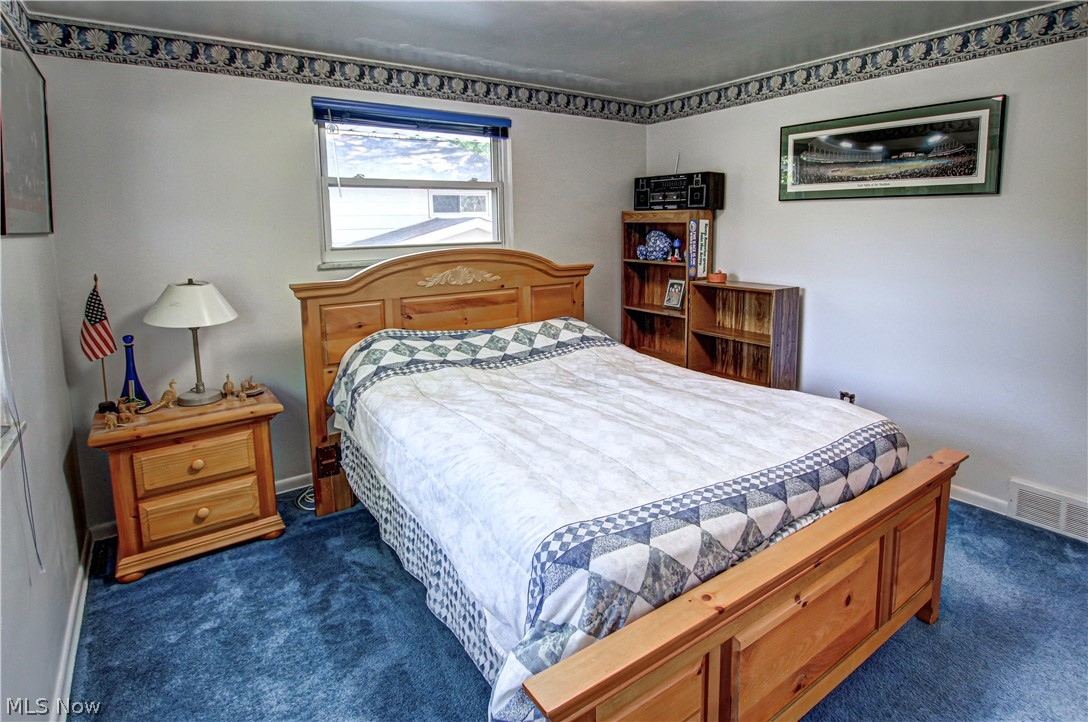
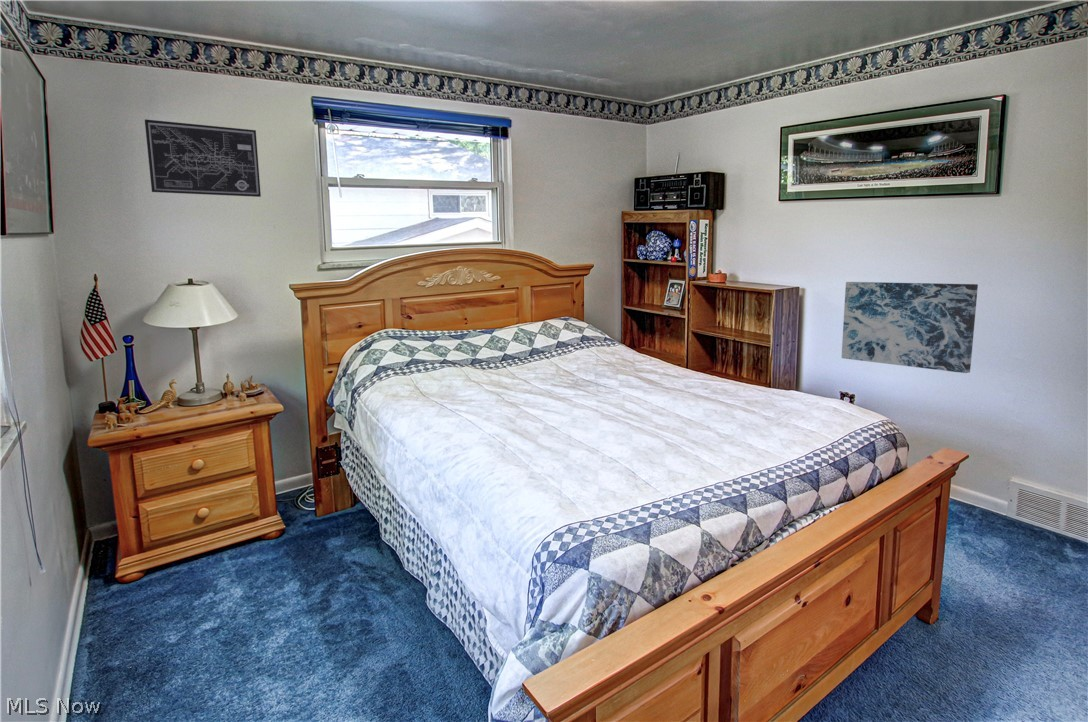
+ wall art [841,281,979,374]
+ wall art [144,118,262,198]
